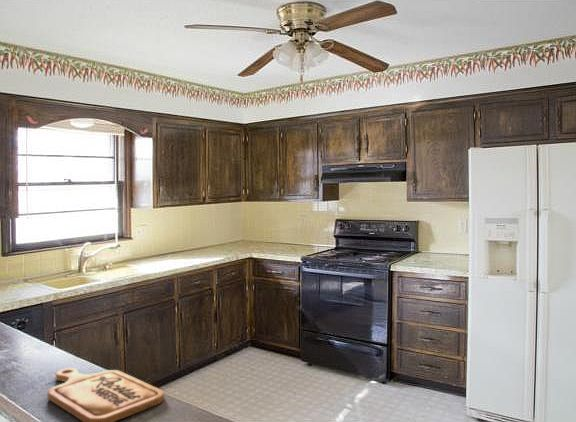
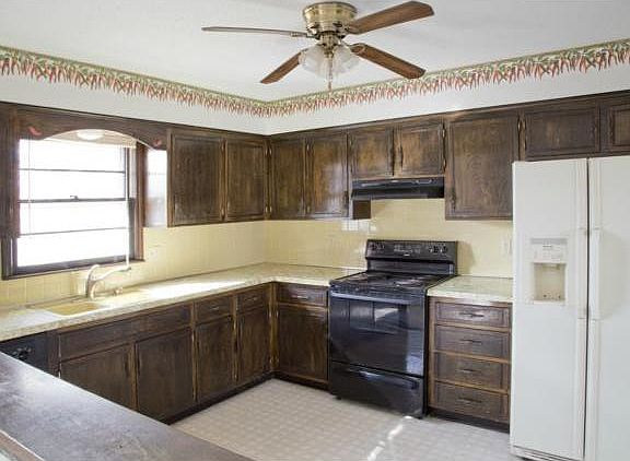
- cutting board [46,367,165,422]
